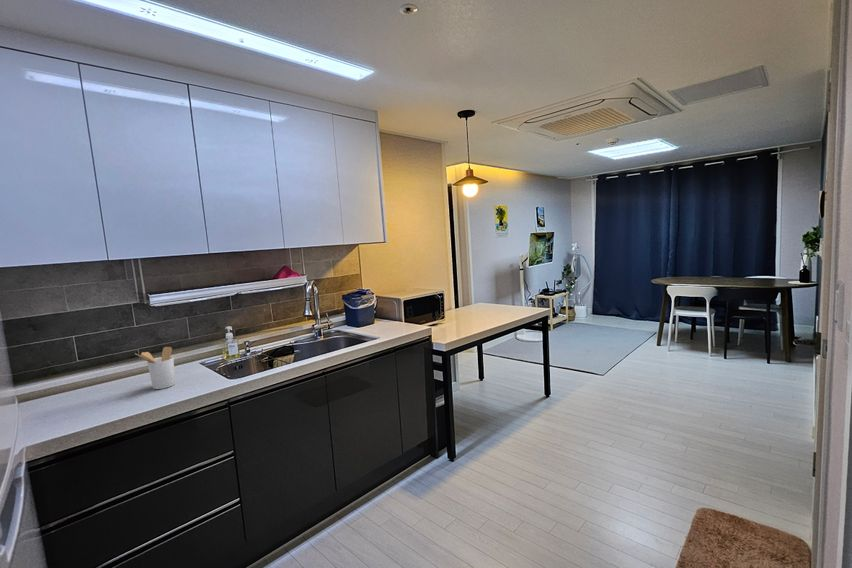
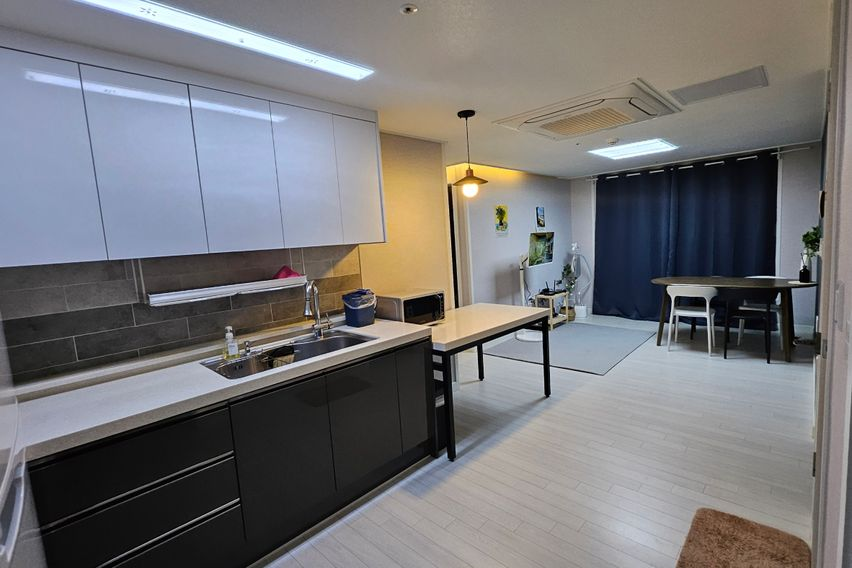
- utensil holder [134,346,176,390]
